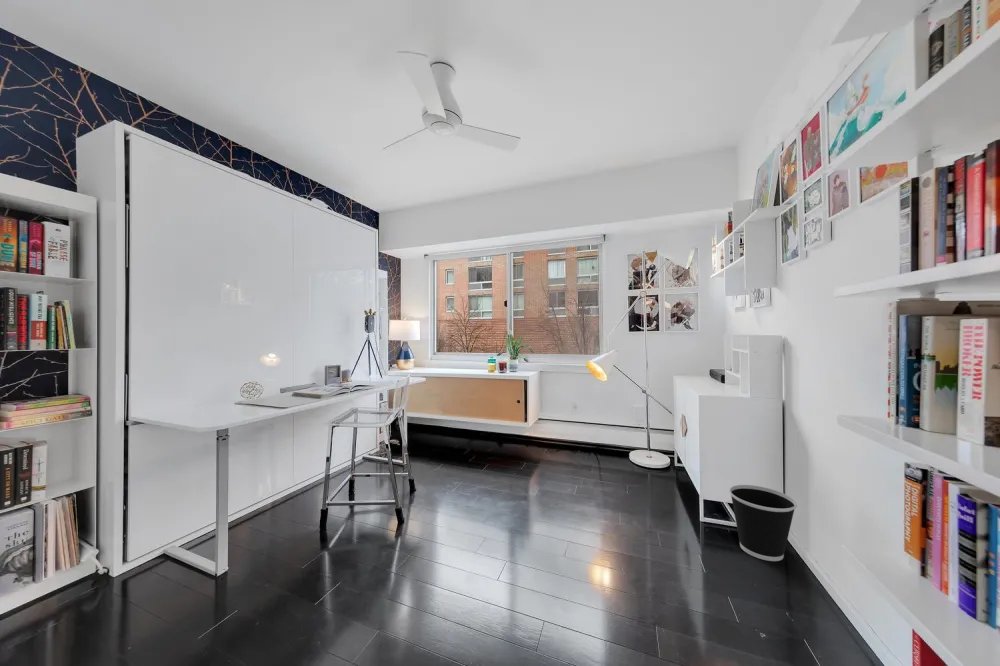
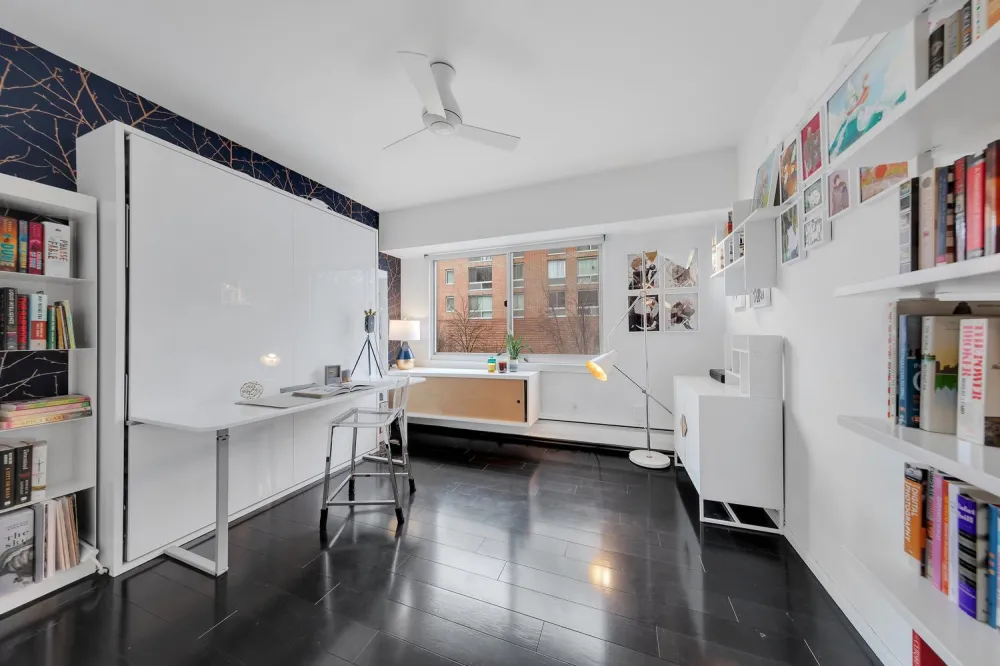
- wastebasket [728,484,798,562]
